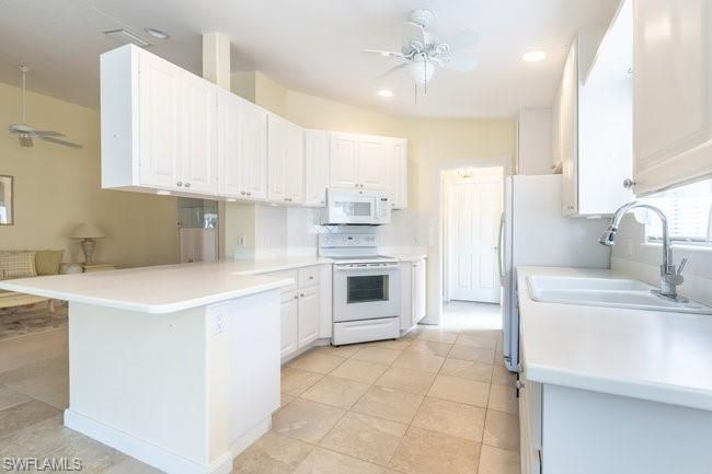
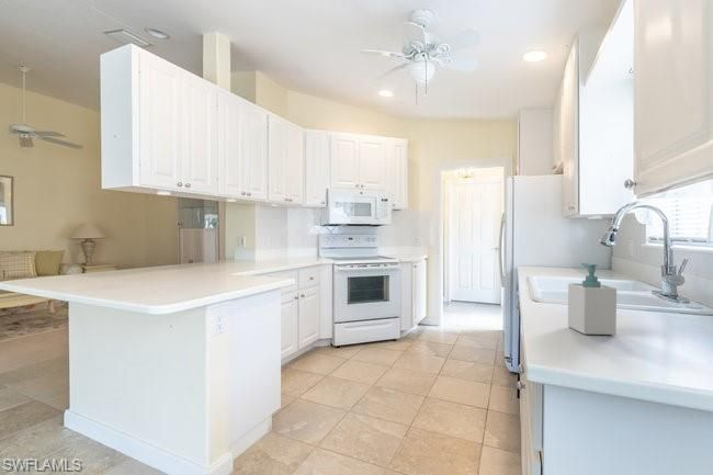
+ soap bottle [567,262,618,336]
